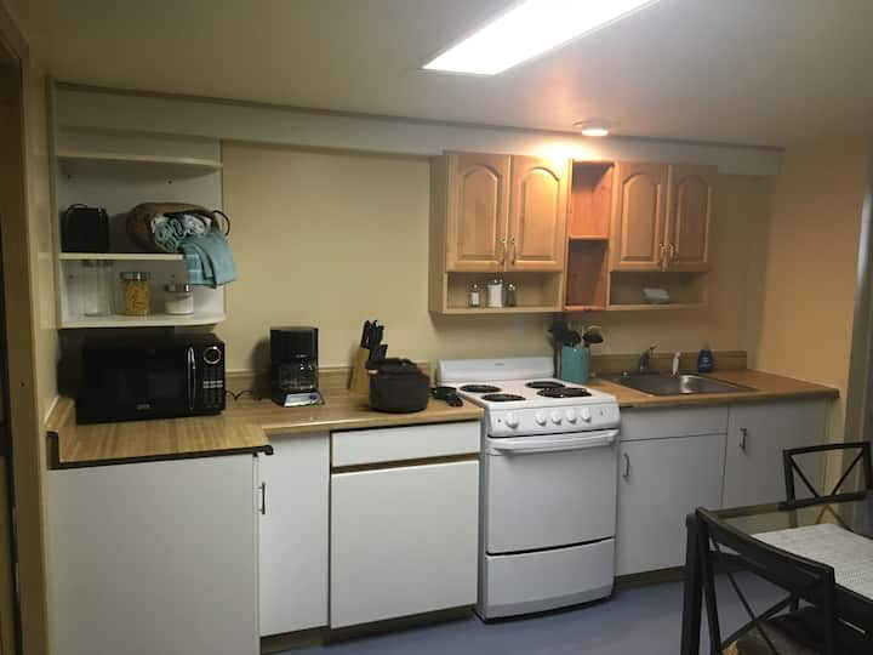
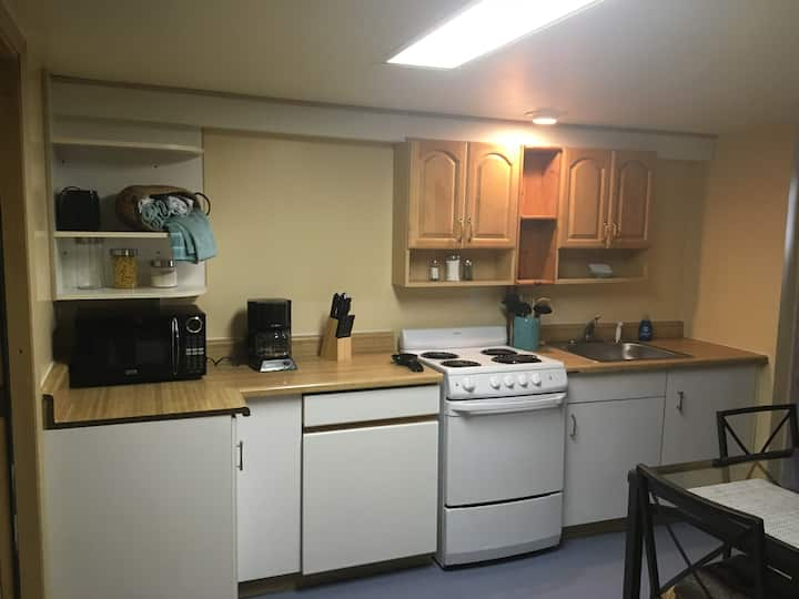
- kettle [364,355,432,414]
